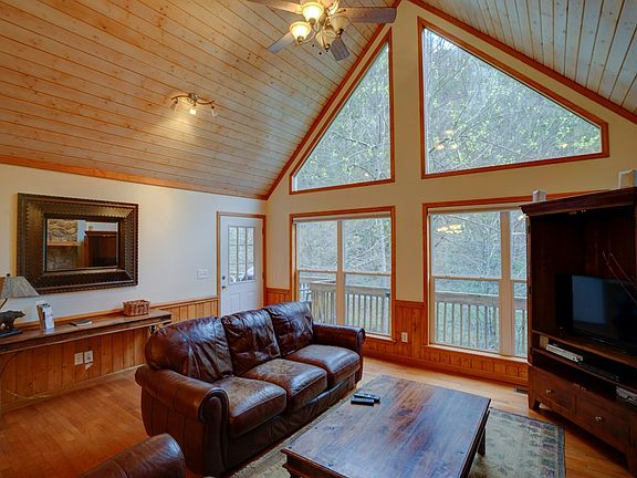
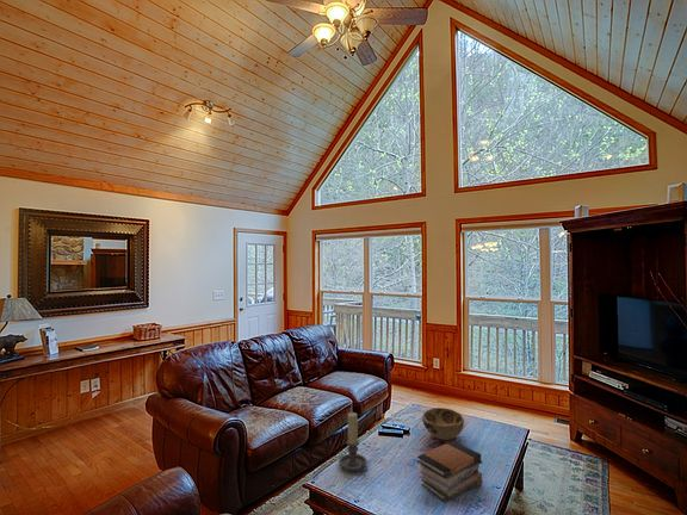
+ decorative bowl [421,407,465,441]
+ book stack [416,440,483,503]
+ candle holder [338,411,369,473]
